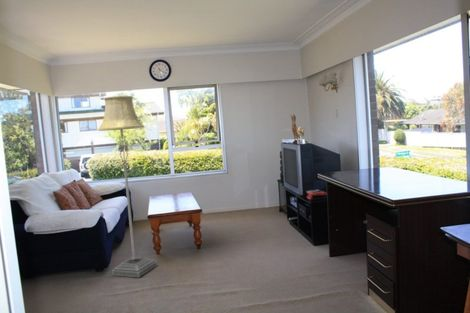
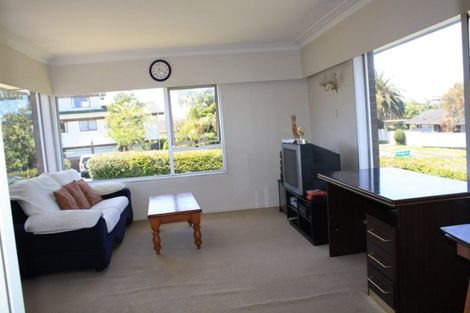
- floor lamp [97,95,158,278]
